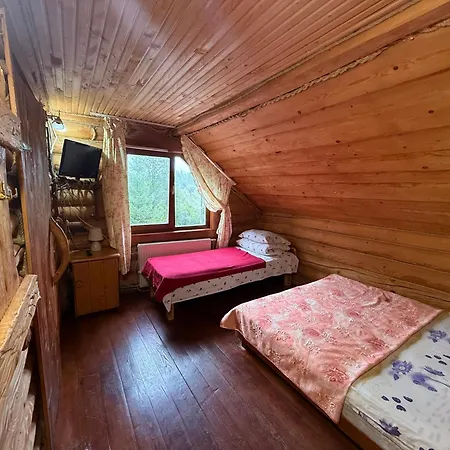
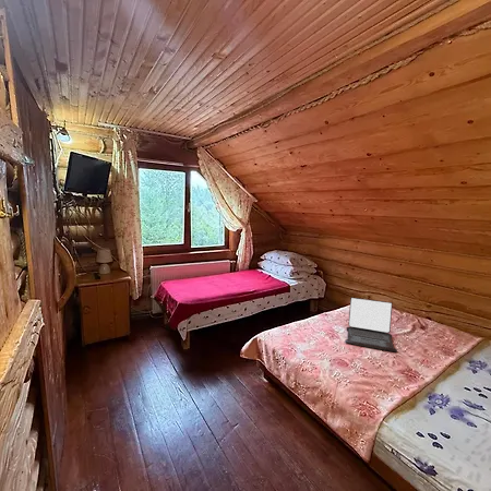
+ laptop [344,297,398,354]
